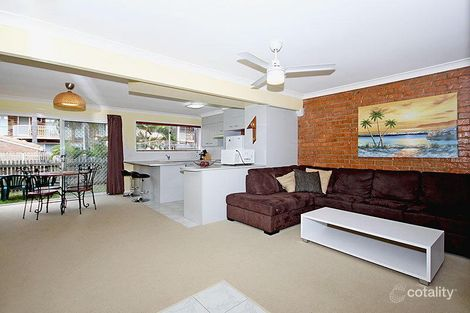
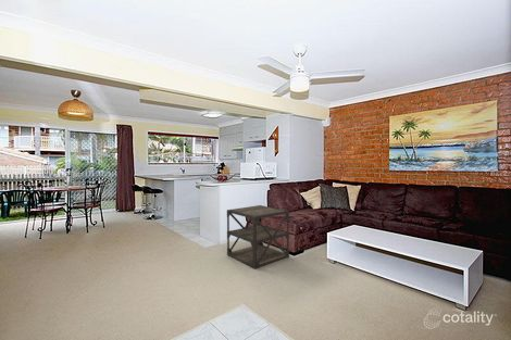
+ side table [226,204,290,269]
